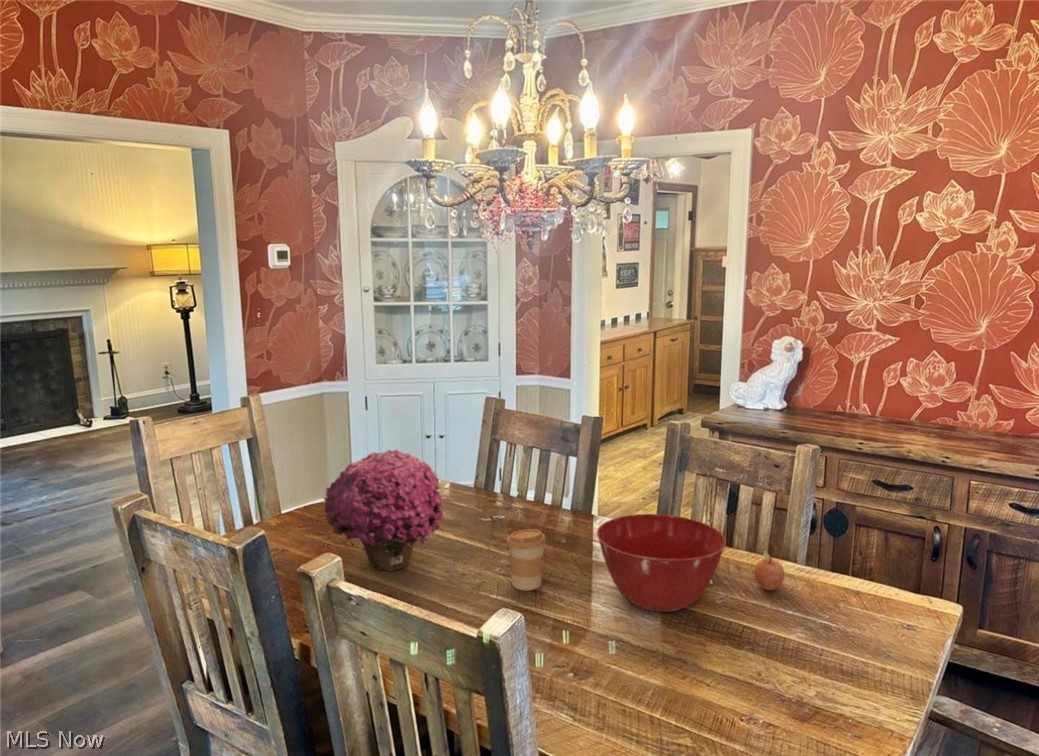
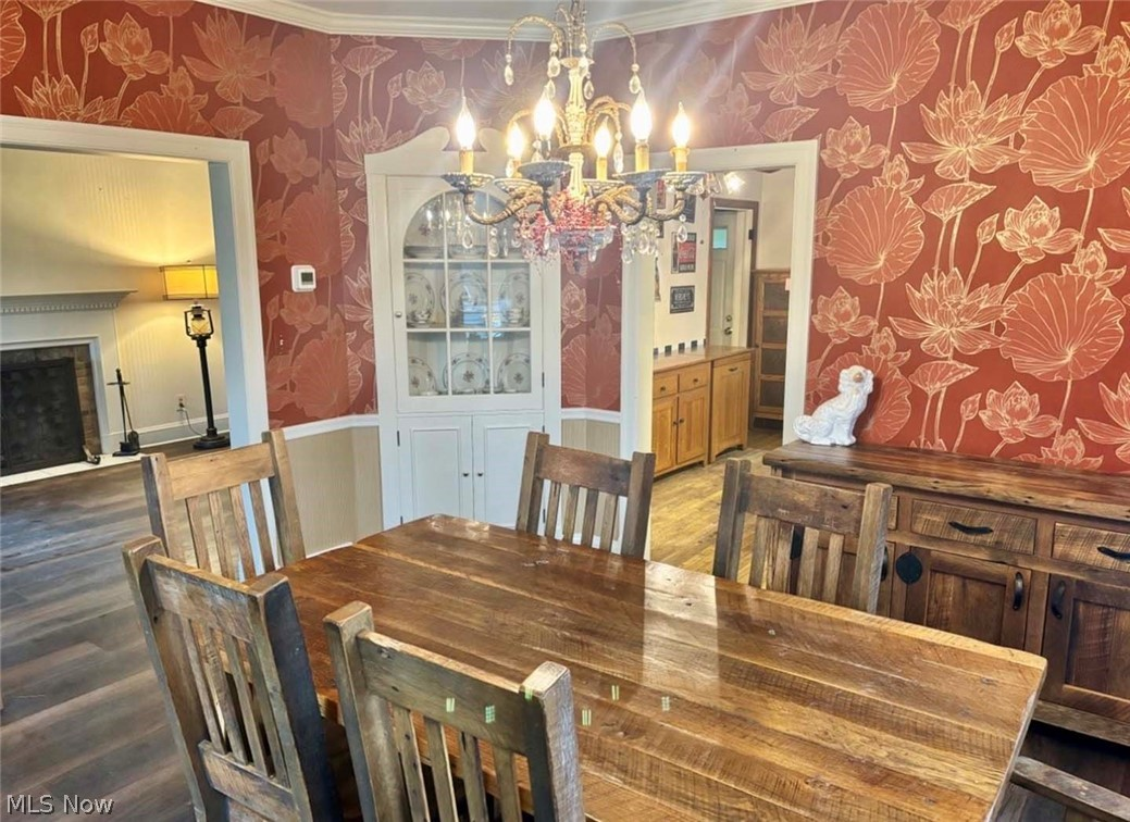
- coffee cup [506,528,547,591]
- flower [324,448,444,572]
- fruit [753,550,785,591]
- mixing bowl [596,513,727,613]
